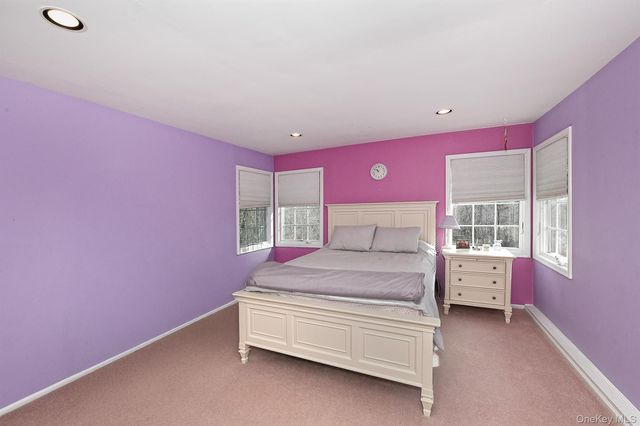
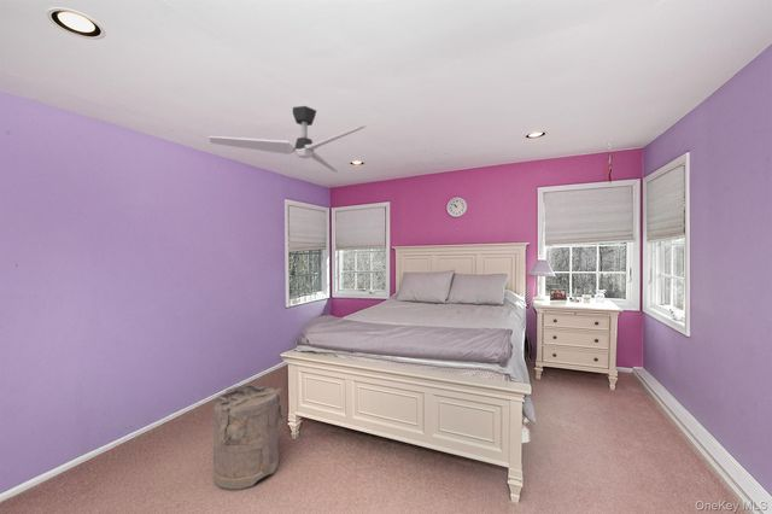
+ ceiling fan [207,105,367,174]
+ laundry hamper [212,382,286,490]
